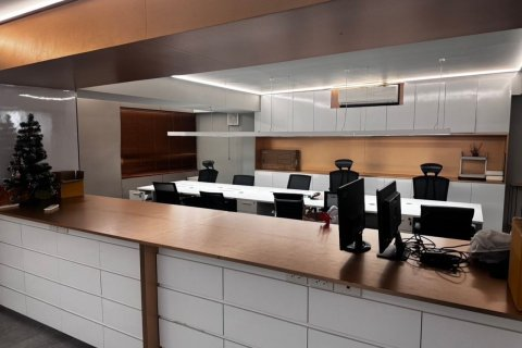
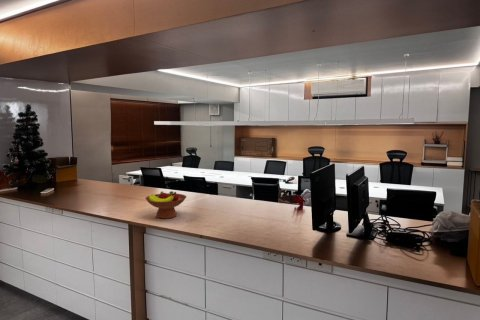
+ fruit bowl [144,190,187,219]
